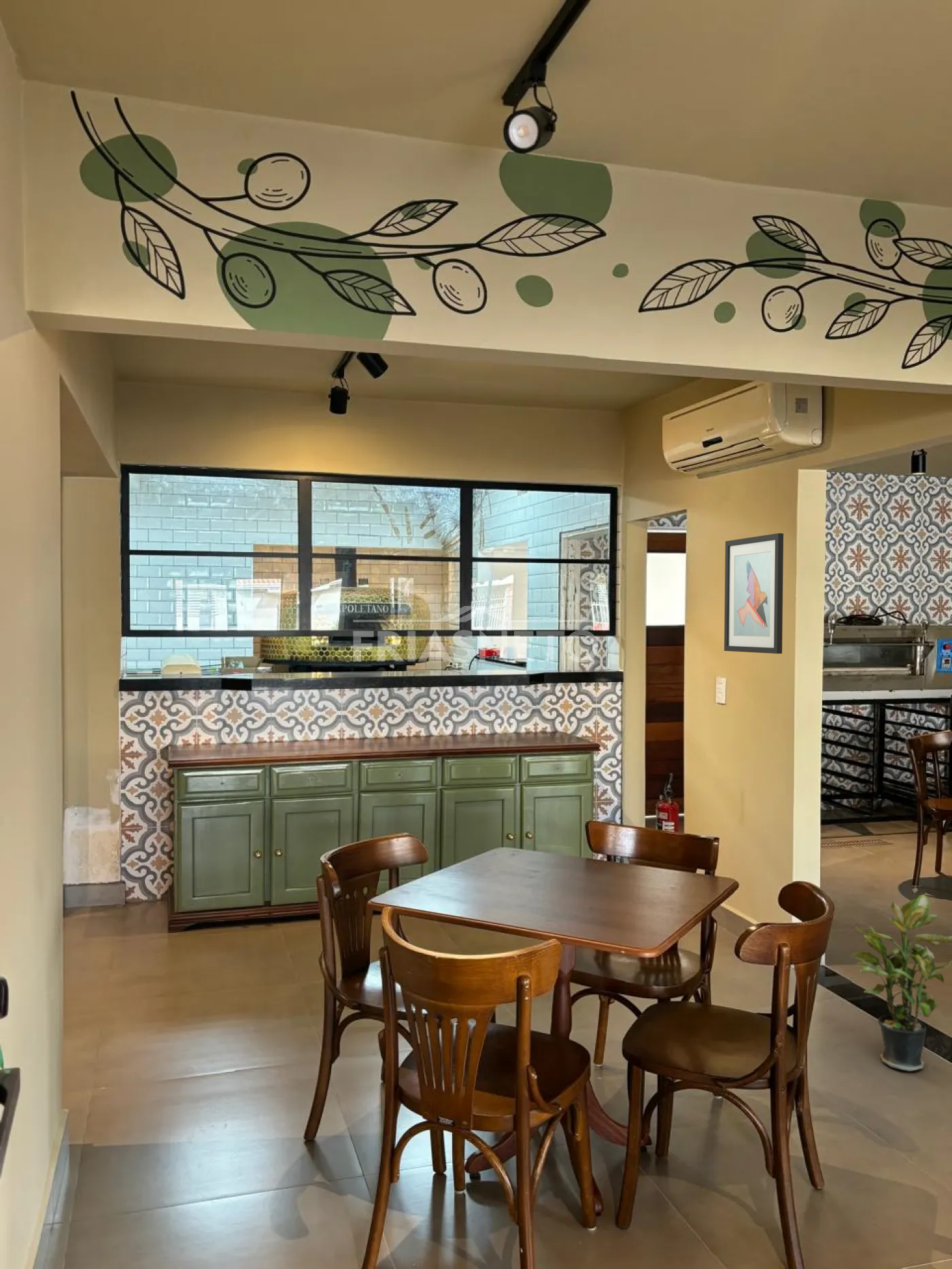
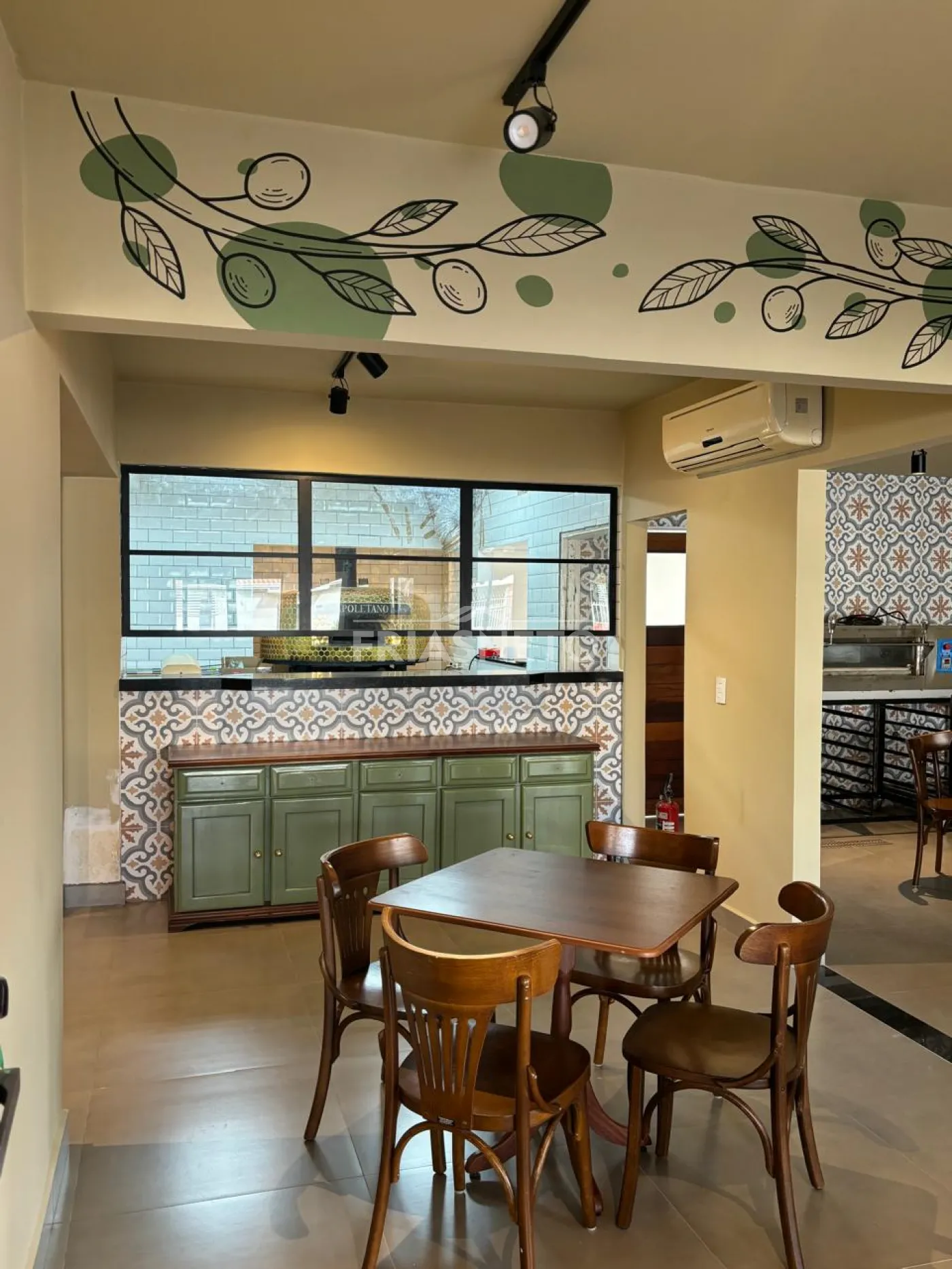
- wall art [724,532,784,654]
- potted plant [851,894,952,1072]
